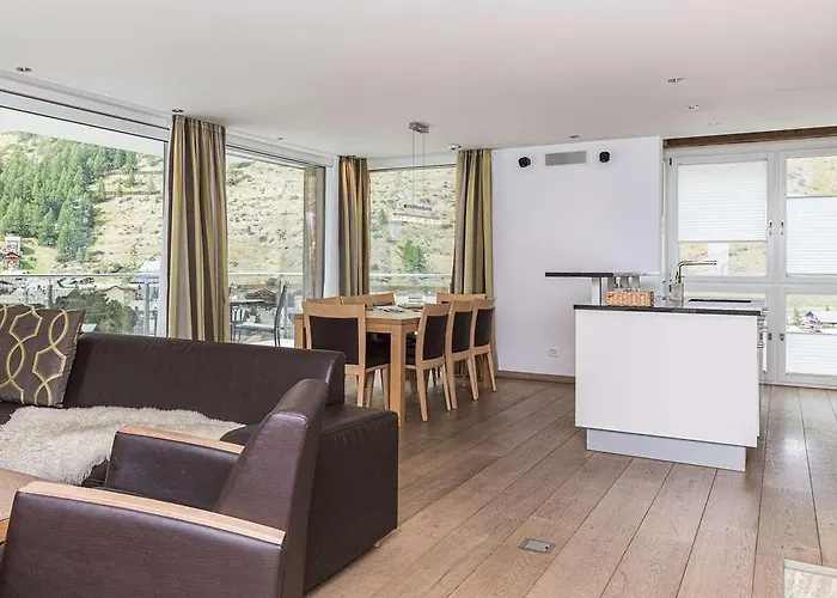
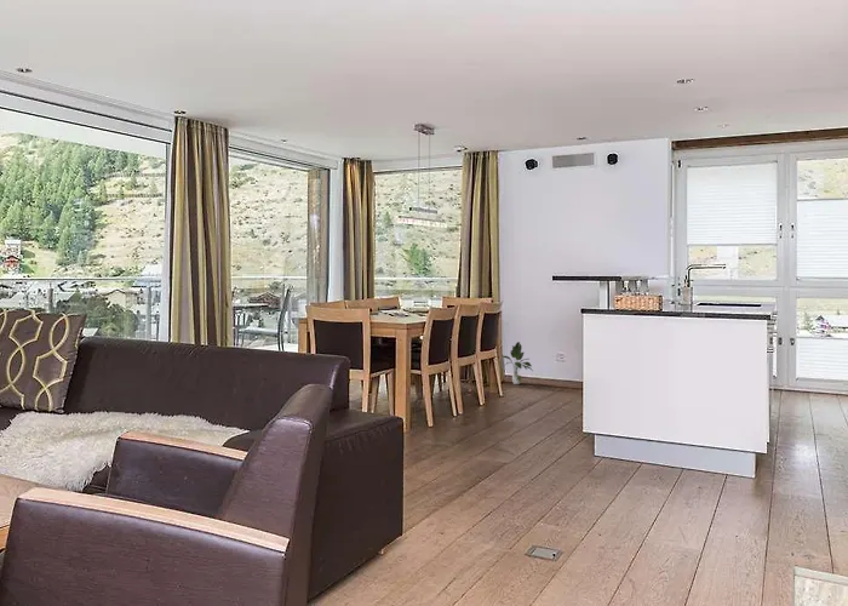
+ potted plant [500,341,534,385]
